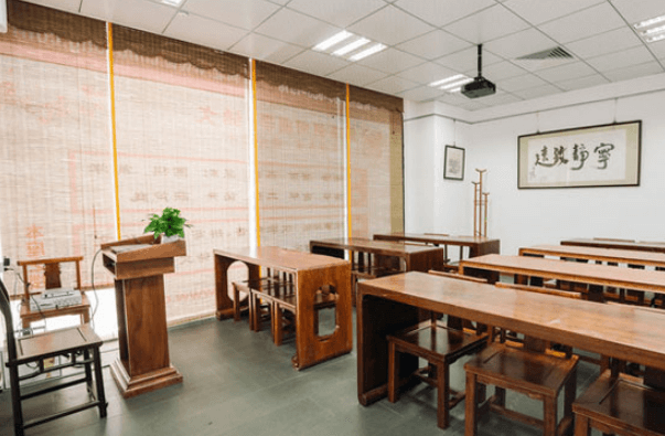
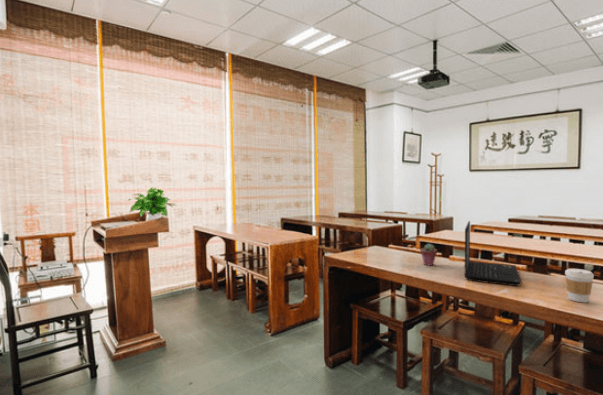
+ coffee cup [564,268,595,303]
+ laptop [464,220,522,287]
+ potted succulent [419,243,438,267]
